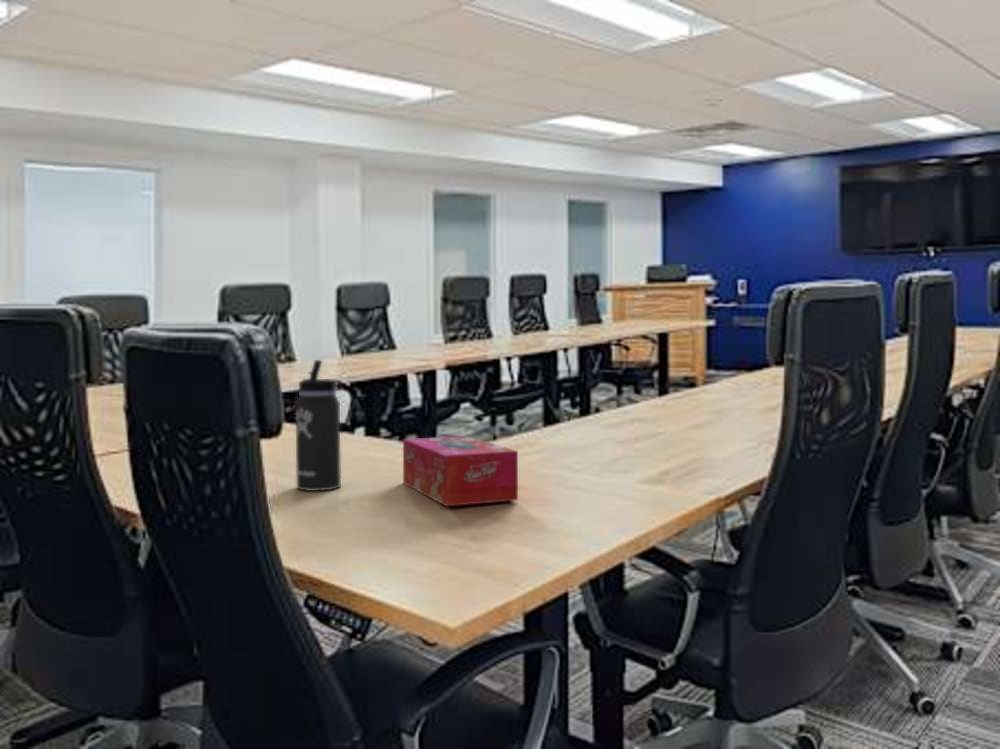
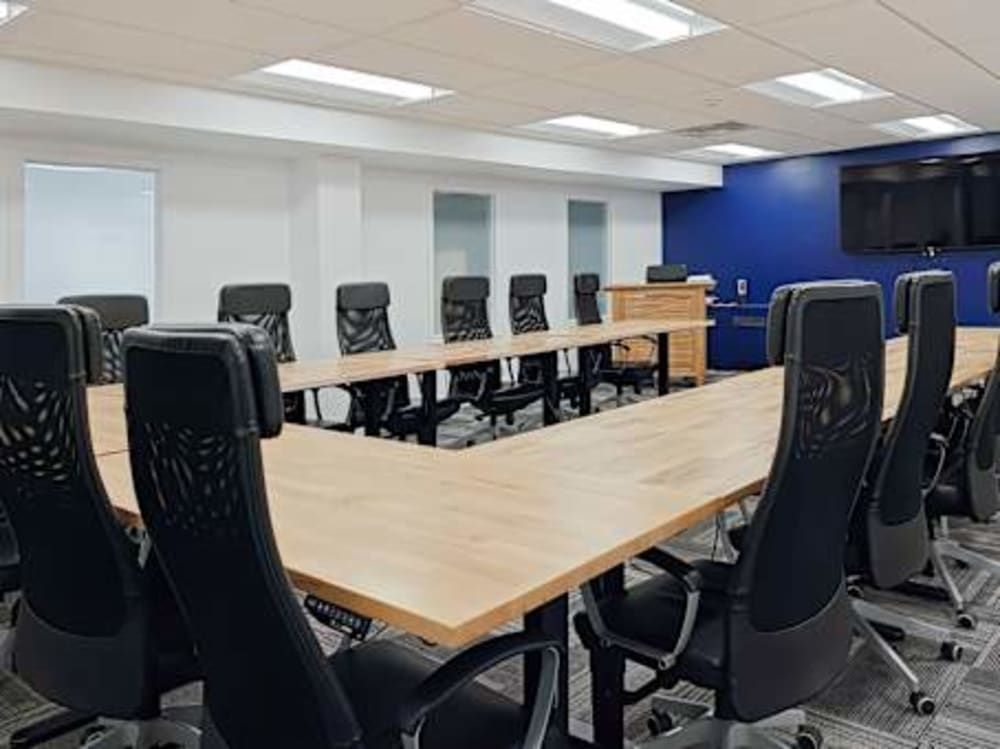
- thermos bottle [295,359,344,492]
- tissue box [402,435,519,507]
